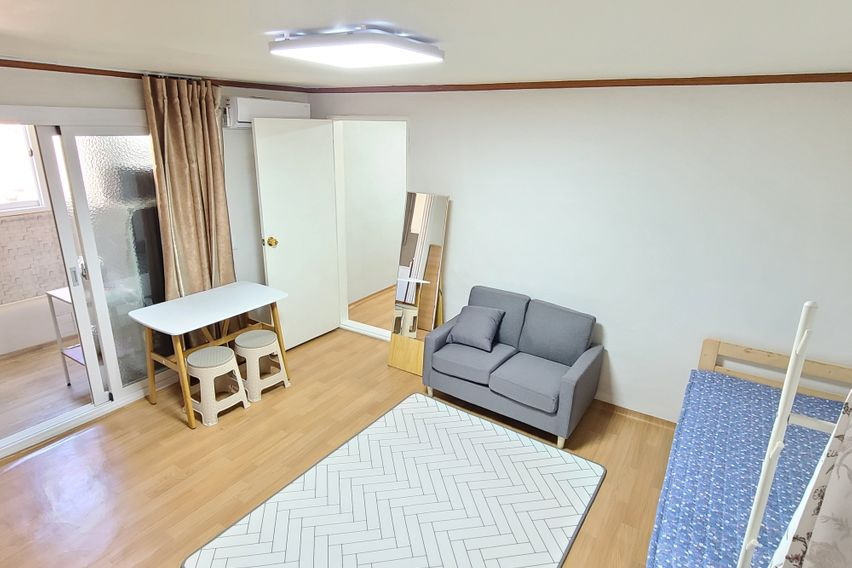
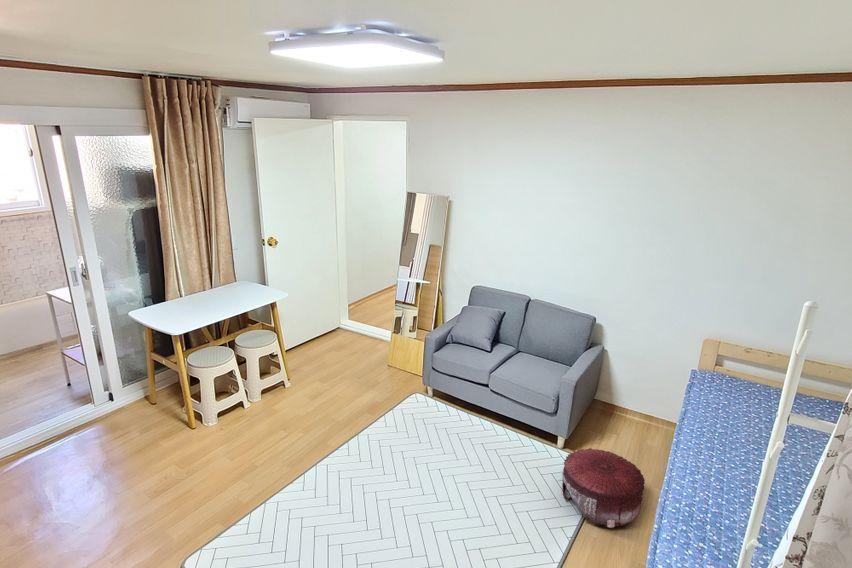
+ pouf [561,447,646,529]
